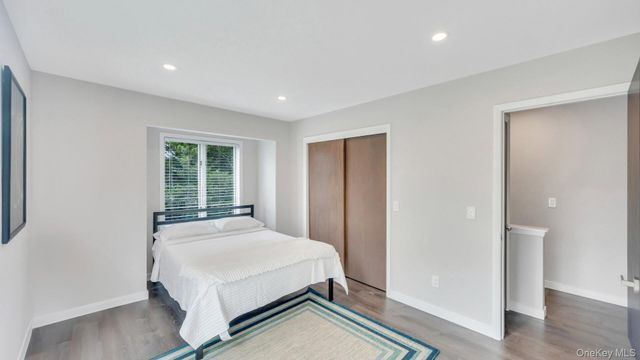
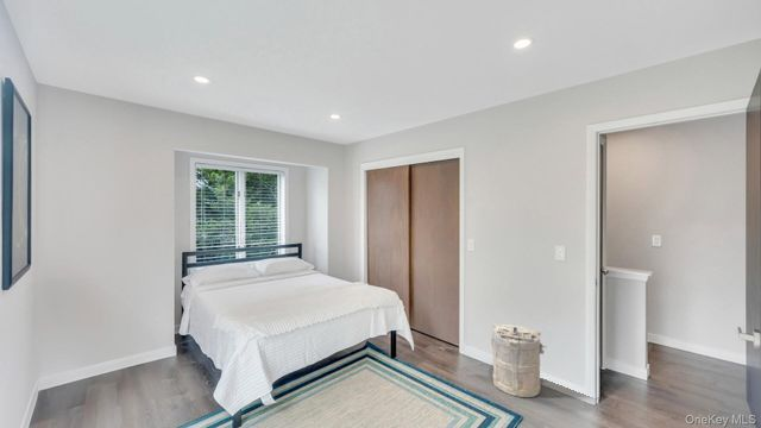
+ laundry hamper [490,322,547,398]
